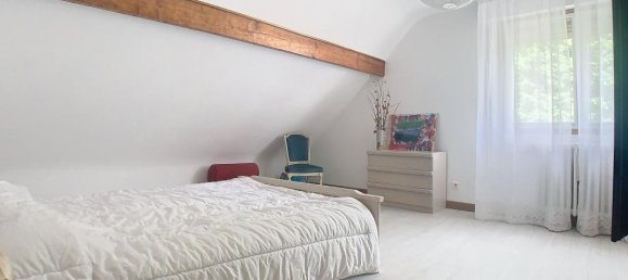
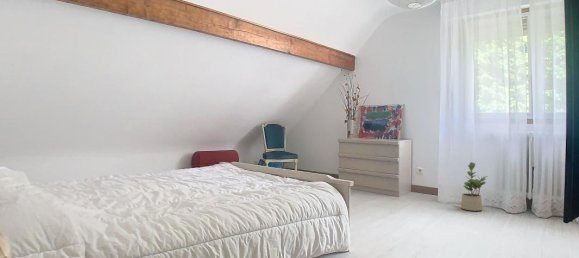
+ potted plant [460,161,489,212]
